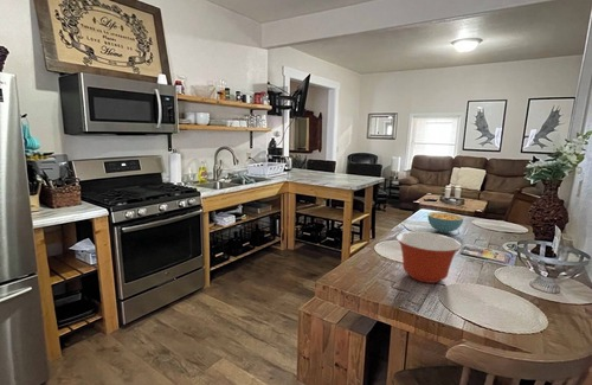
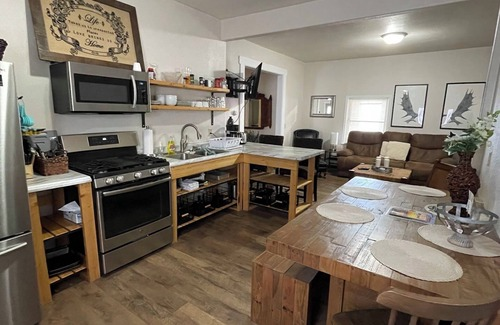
- mixing bowl [395,231,463,284]
- cereal bowl [426,211,464,235]
